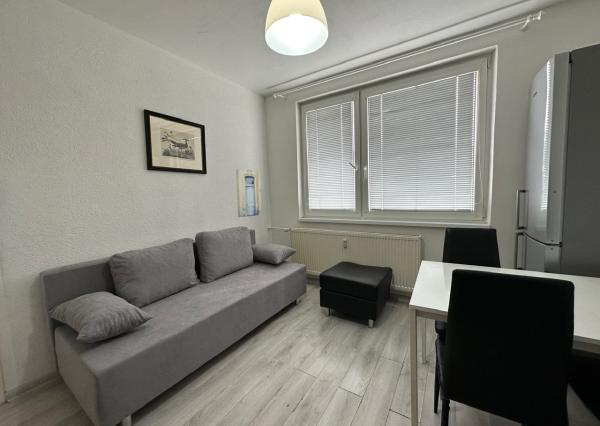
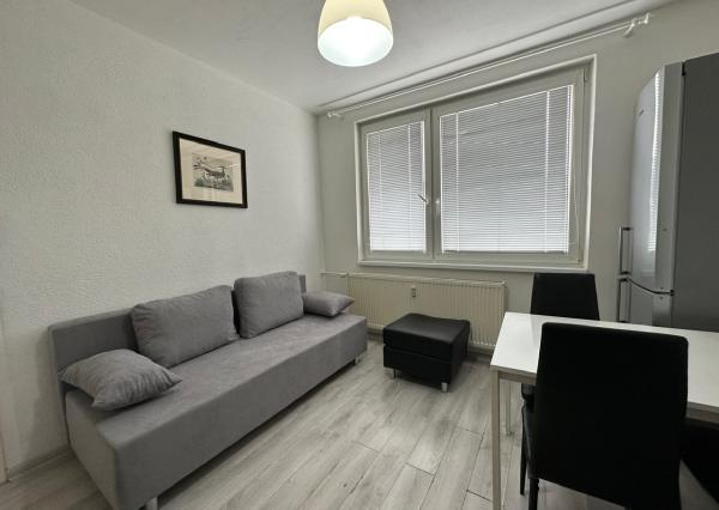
- wall art [235,168,262,218]
